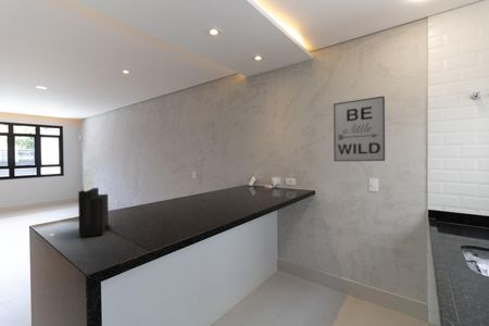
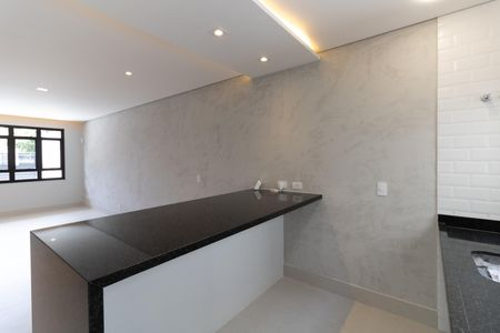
- knife block [77,167,111,238]
- wall art [333,95,386,162]
